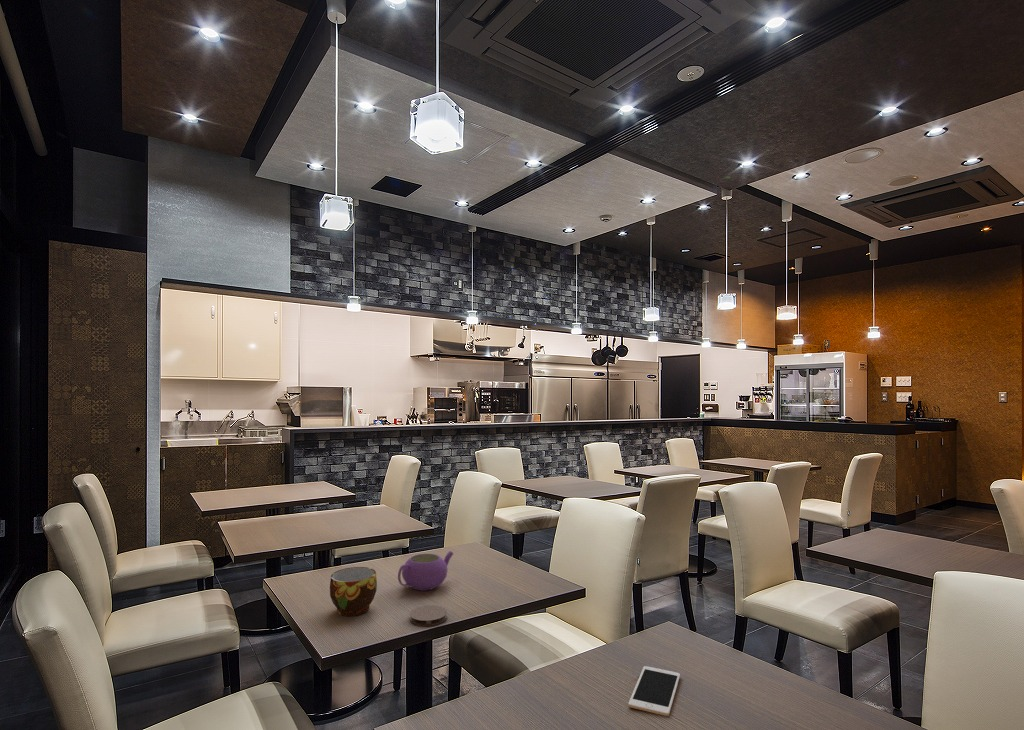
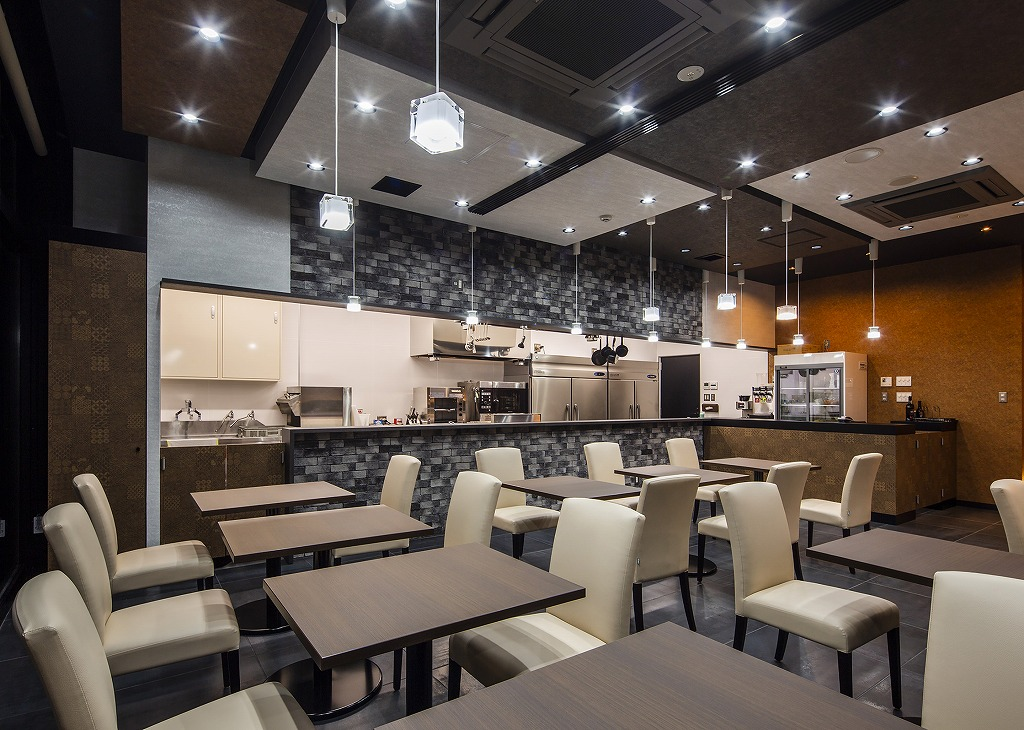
- teapot [397,550,454,592]
- coaster [409,604,448,627]
- cell phone [627,665,681,717]
- cup [329,566,378,617]
